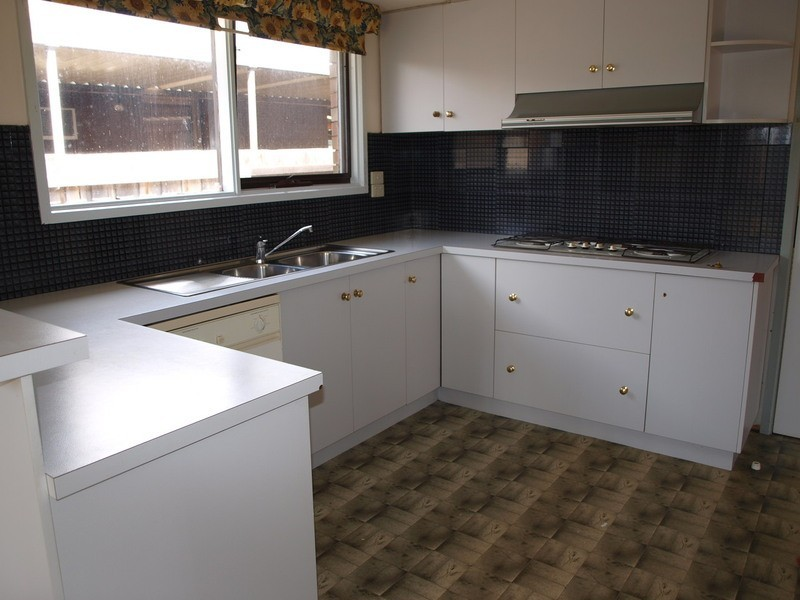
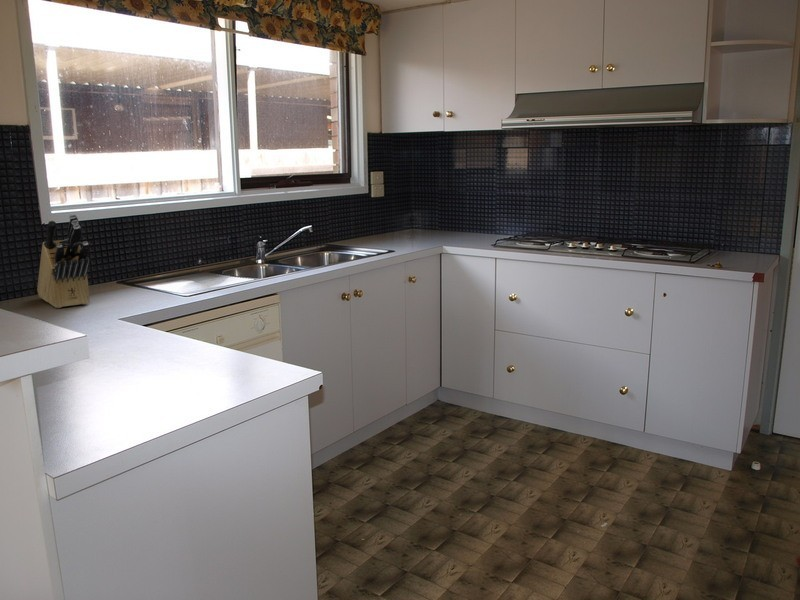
+ knife block [36,213,91,309]
